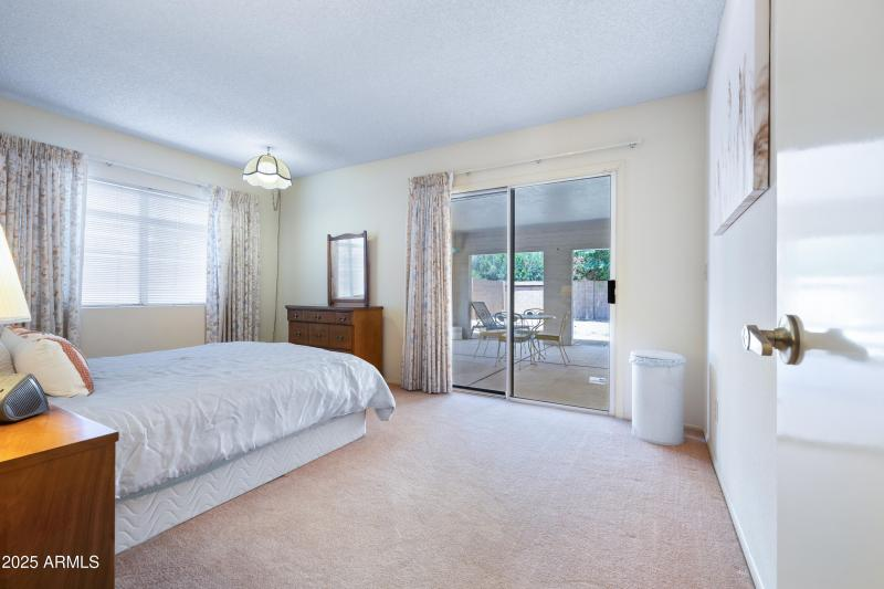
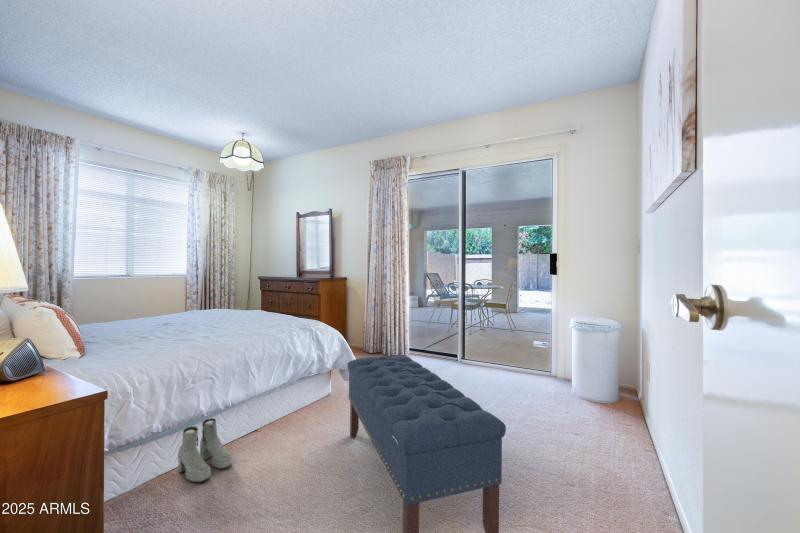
+ boots [177,417,233,483]
+ bench [347,354,507,533]
